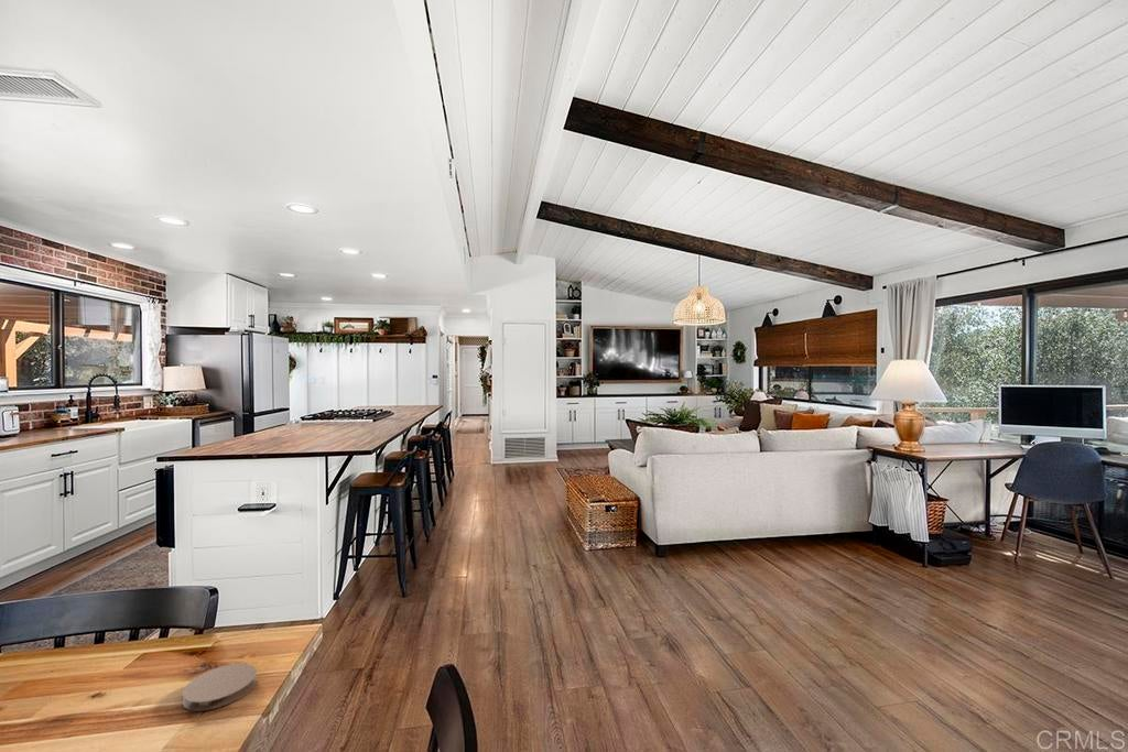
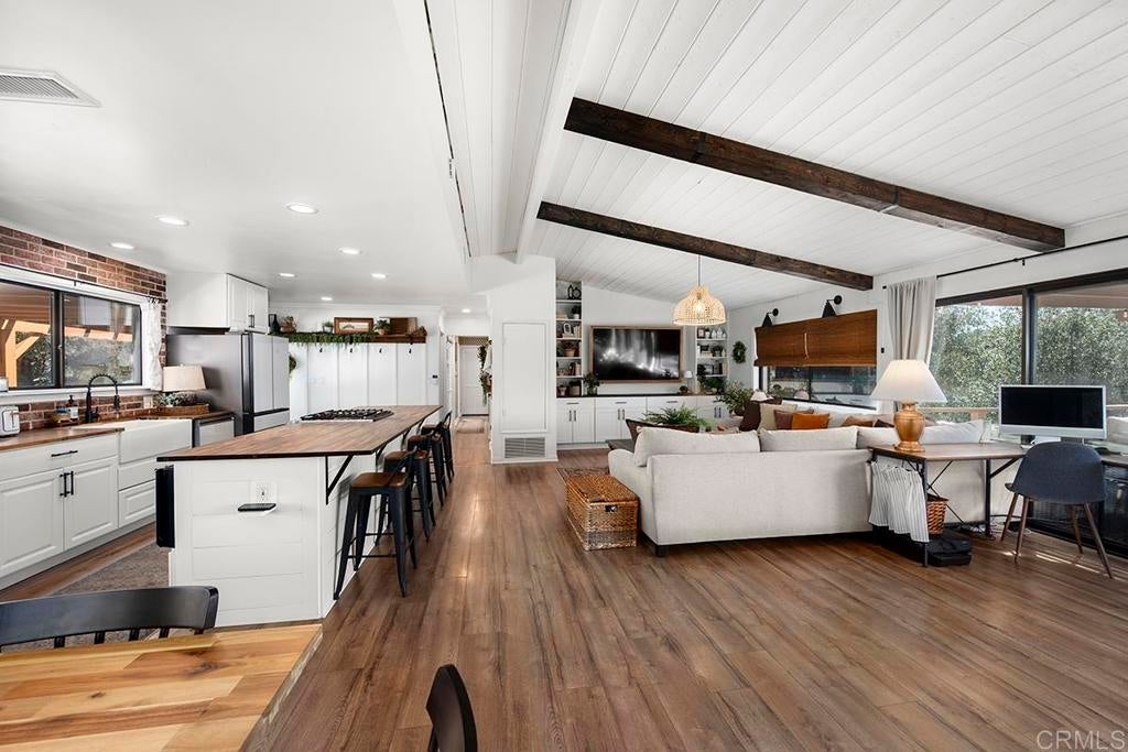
- coaster [181,662,258,712]
